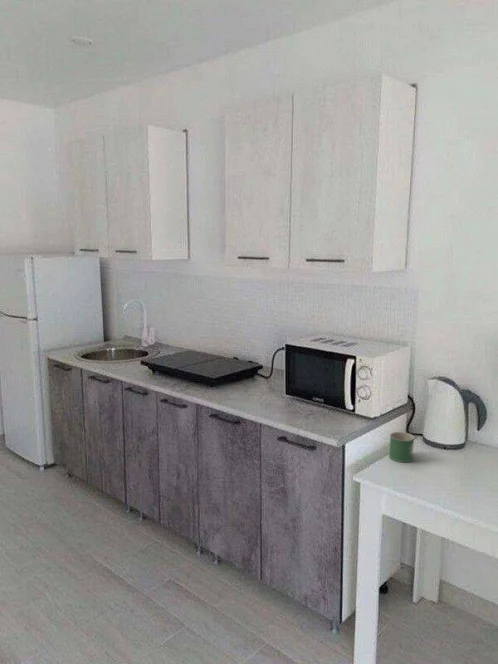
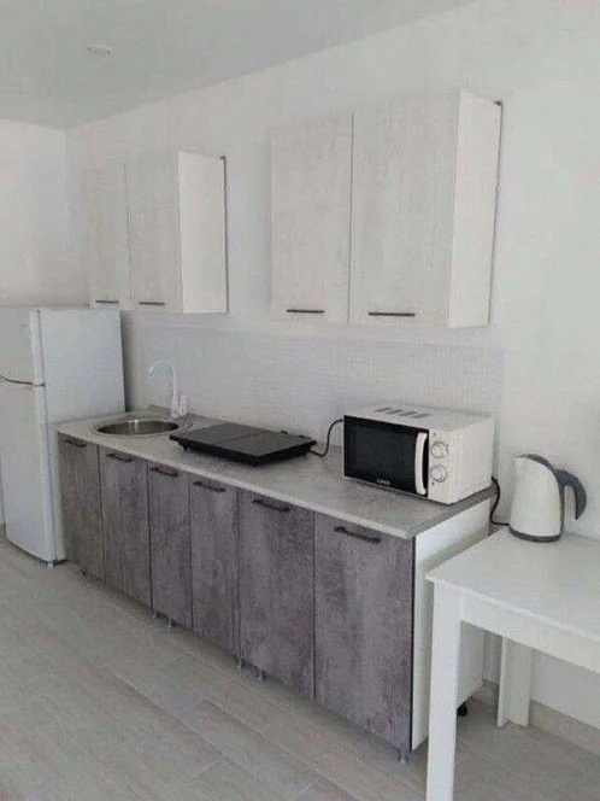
- mug [388,431,415,463]
